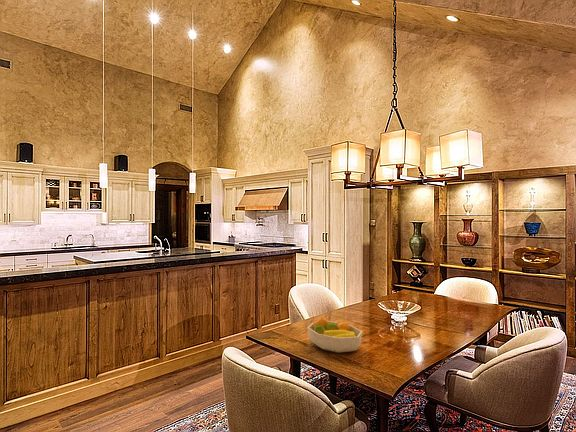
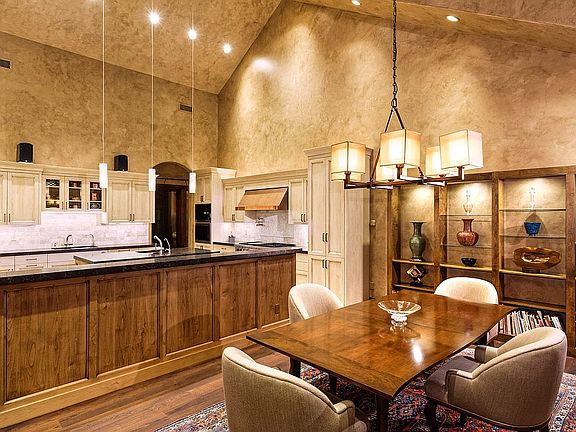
- fruit bowl [307,317,363,354]
